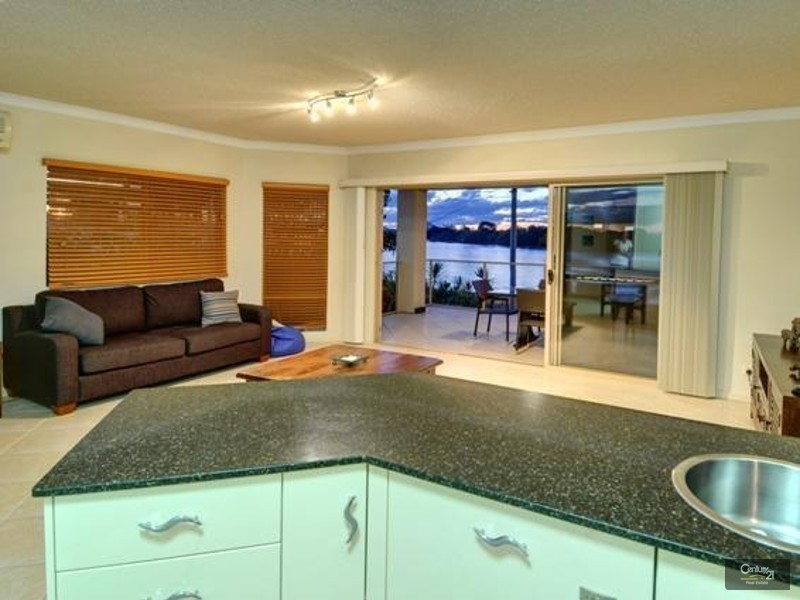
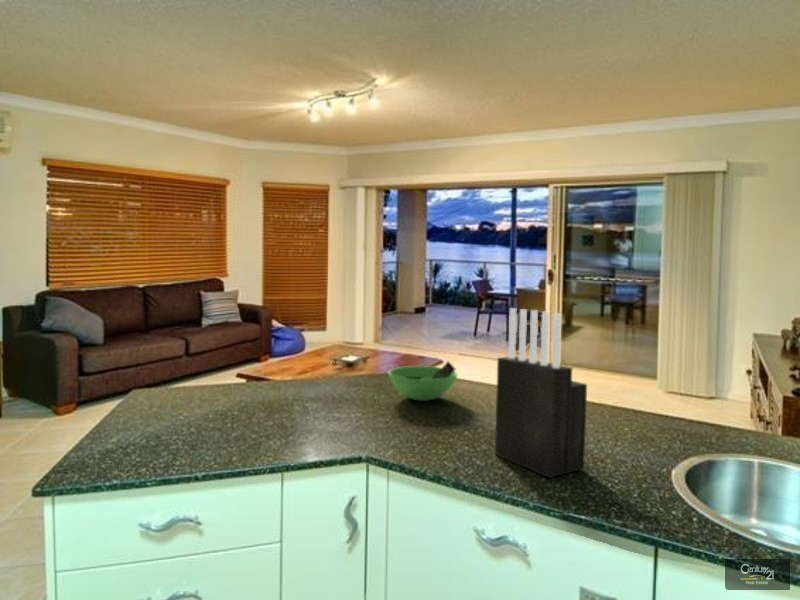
+ knife block [494,307,588,479]
+ bowl [388,360,459,402]
